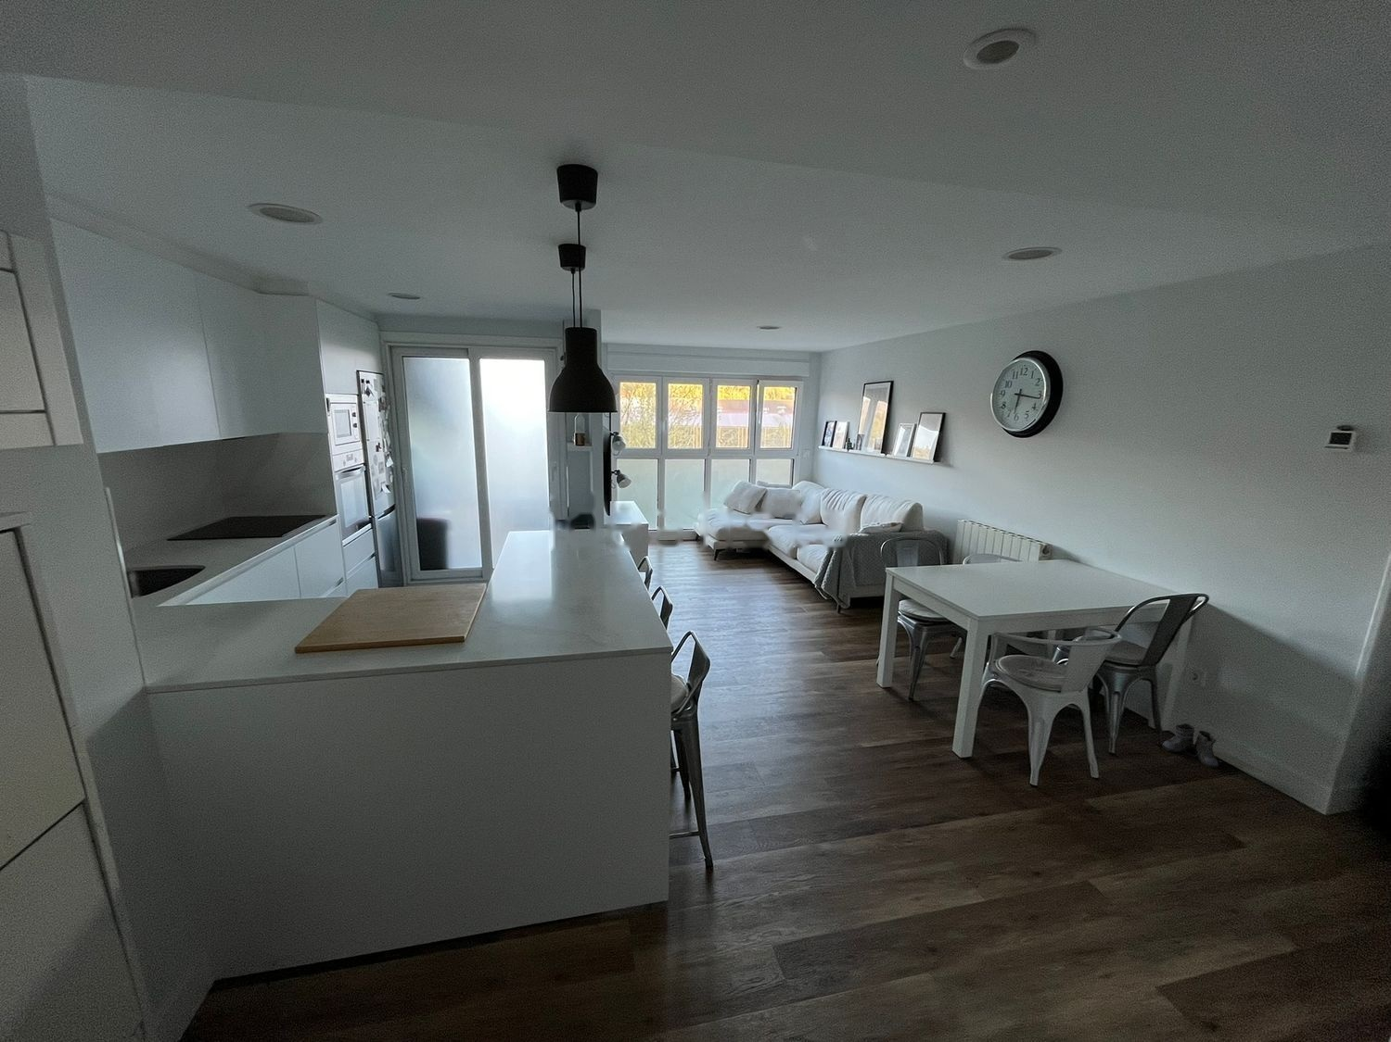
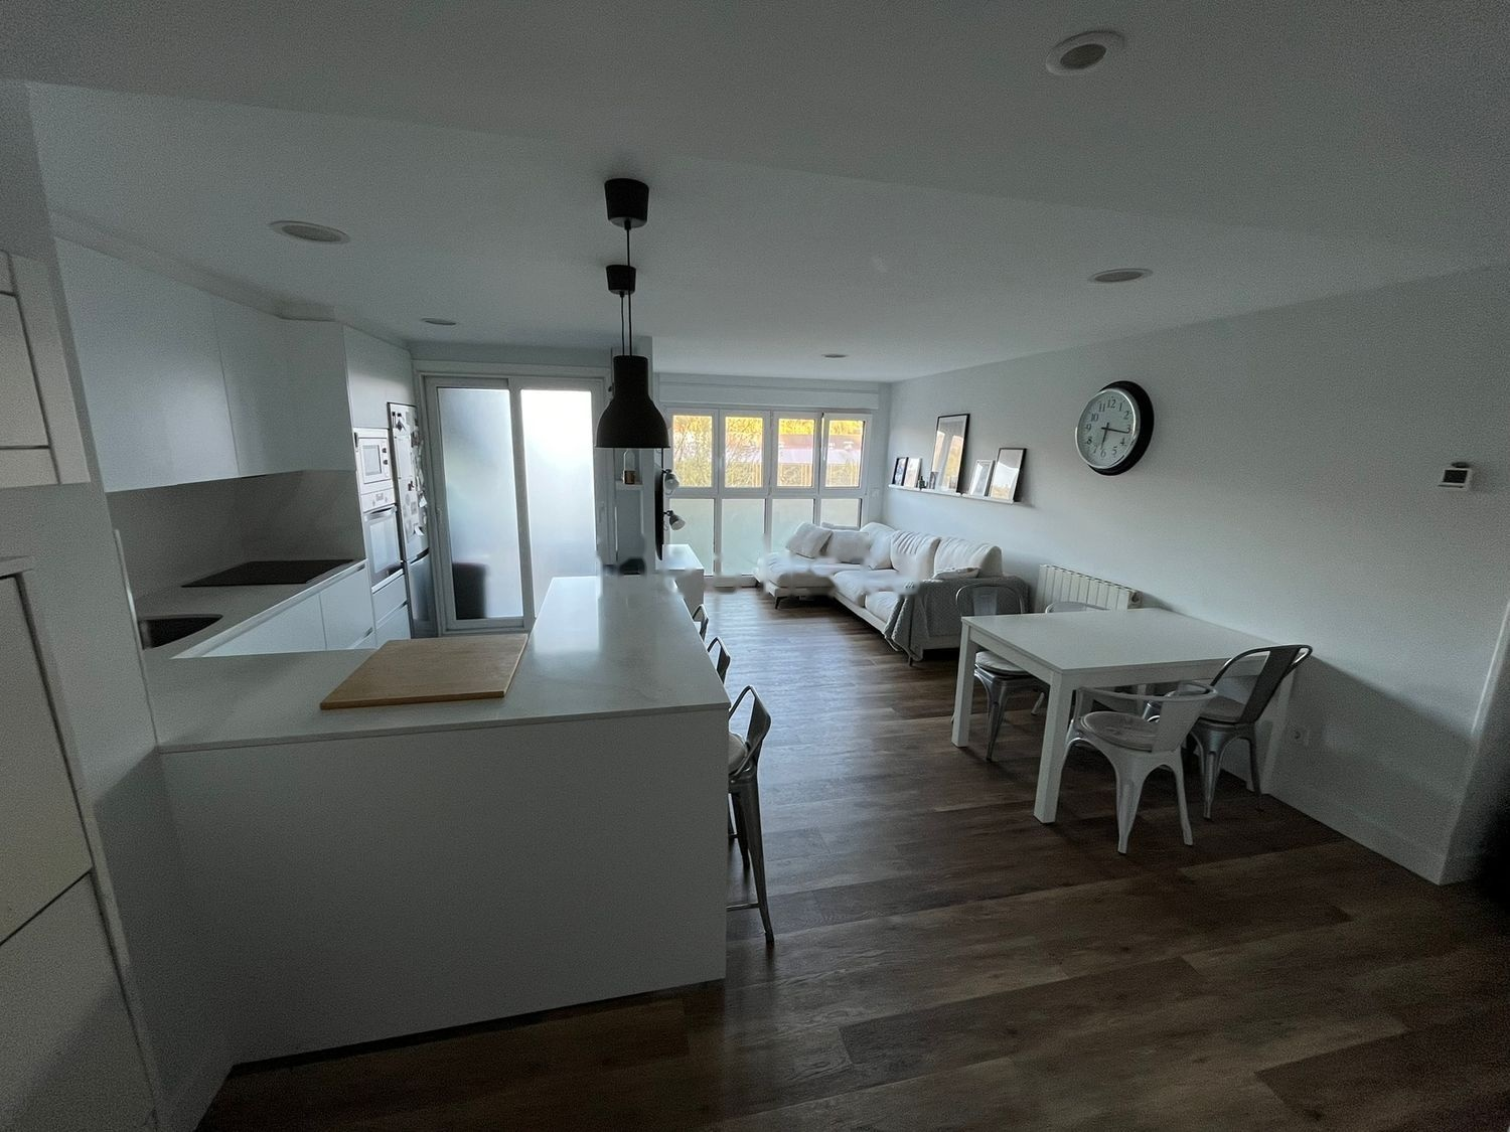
- boots [1161,722,1219,768]
